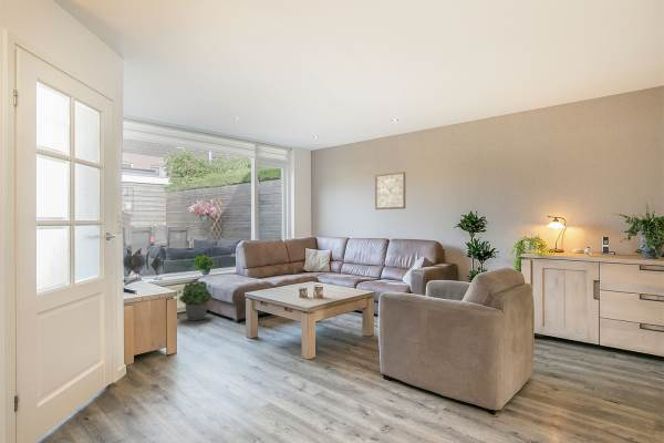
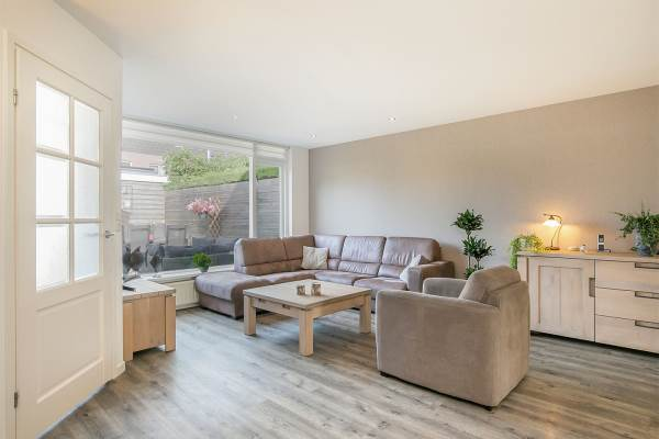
- wall art [374,171,406,210]
- potted plant [177,279,214,322]
